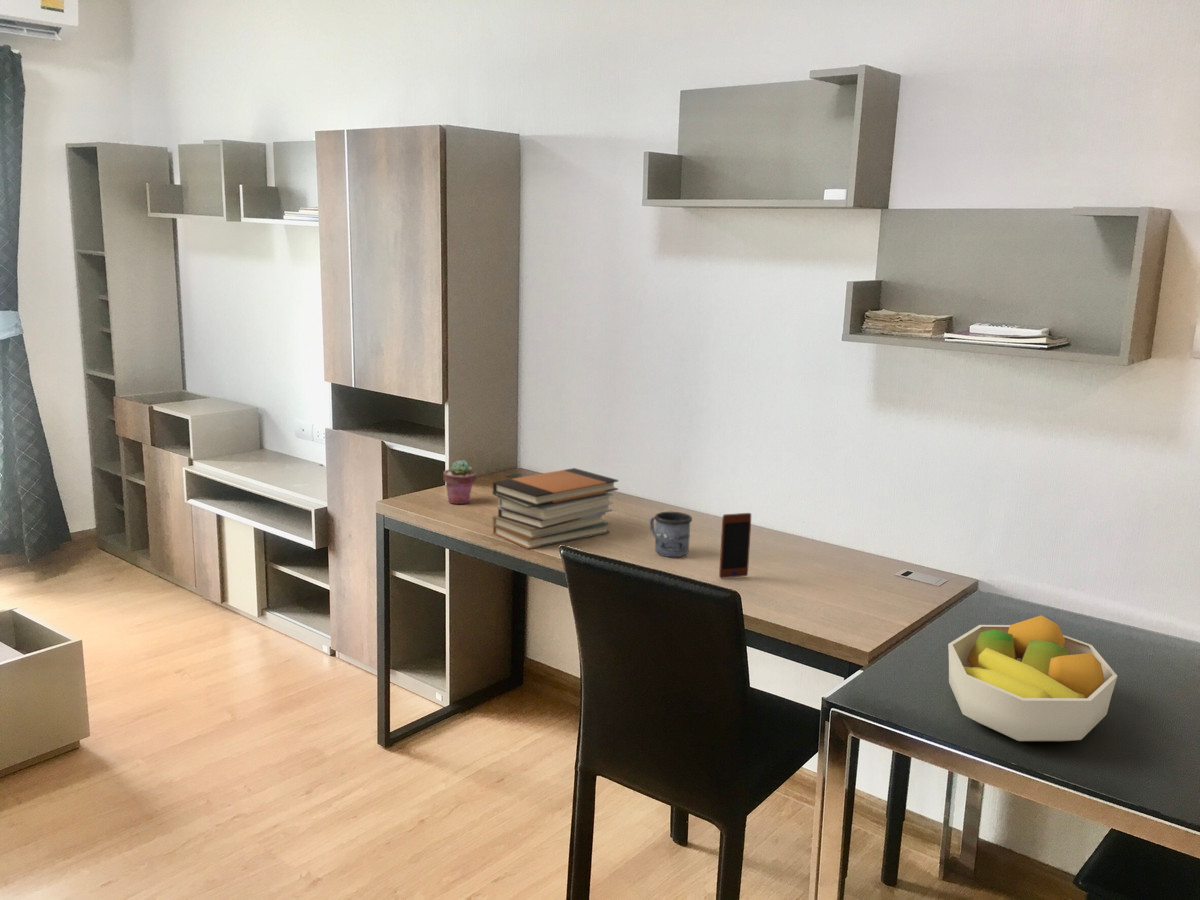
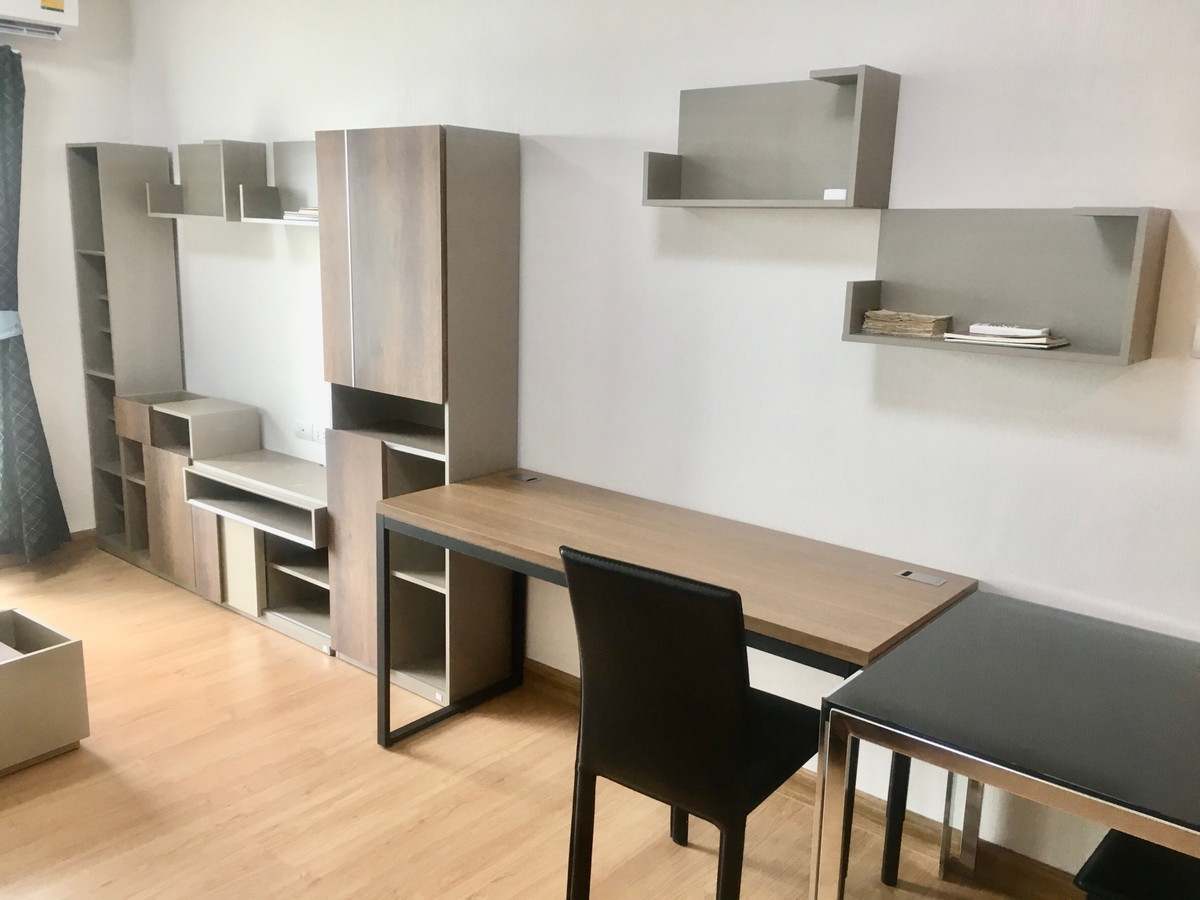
- mug [649,511,693,558]
- potted succulent [442,459,477,505]
- book stack [491,467,619,550]
- fruit bowl [947,614,1118,742]
- smartphone [718,512,752,579]
